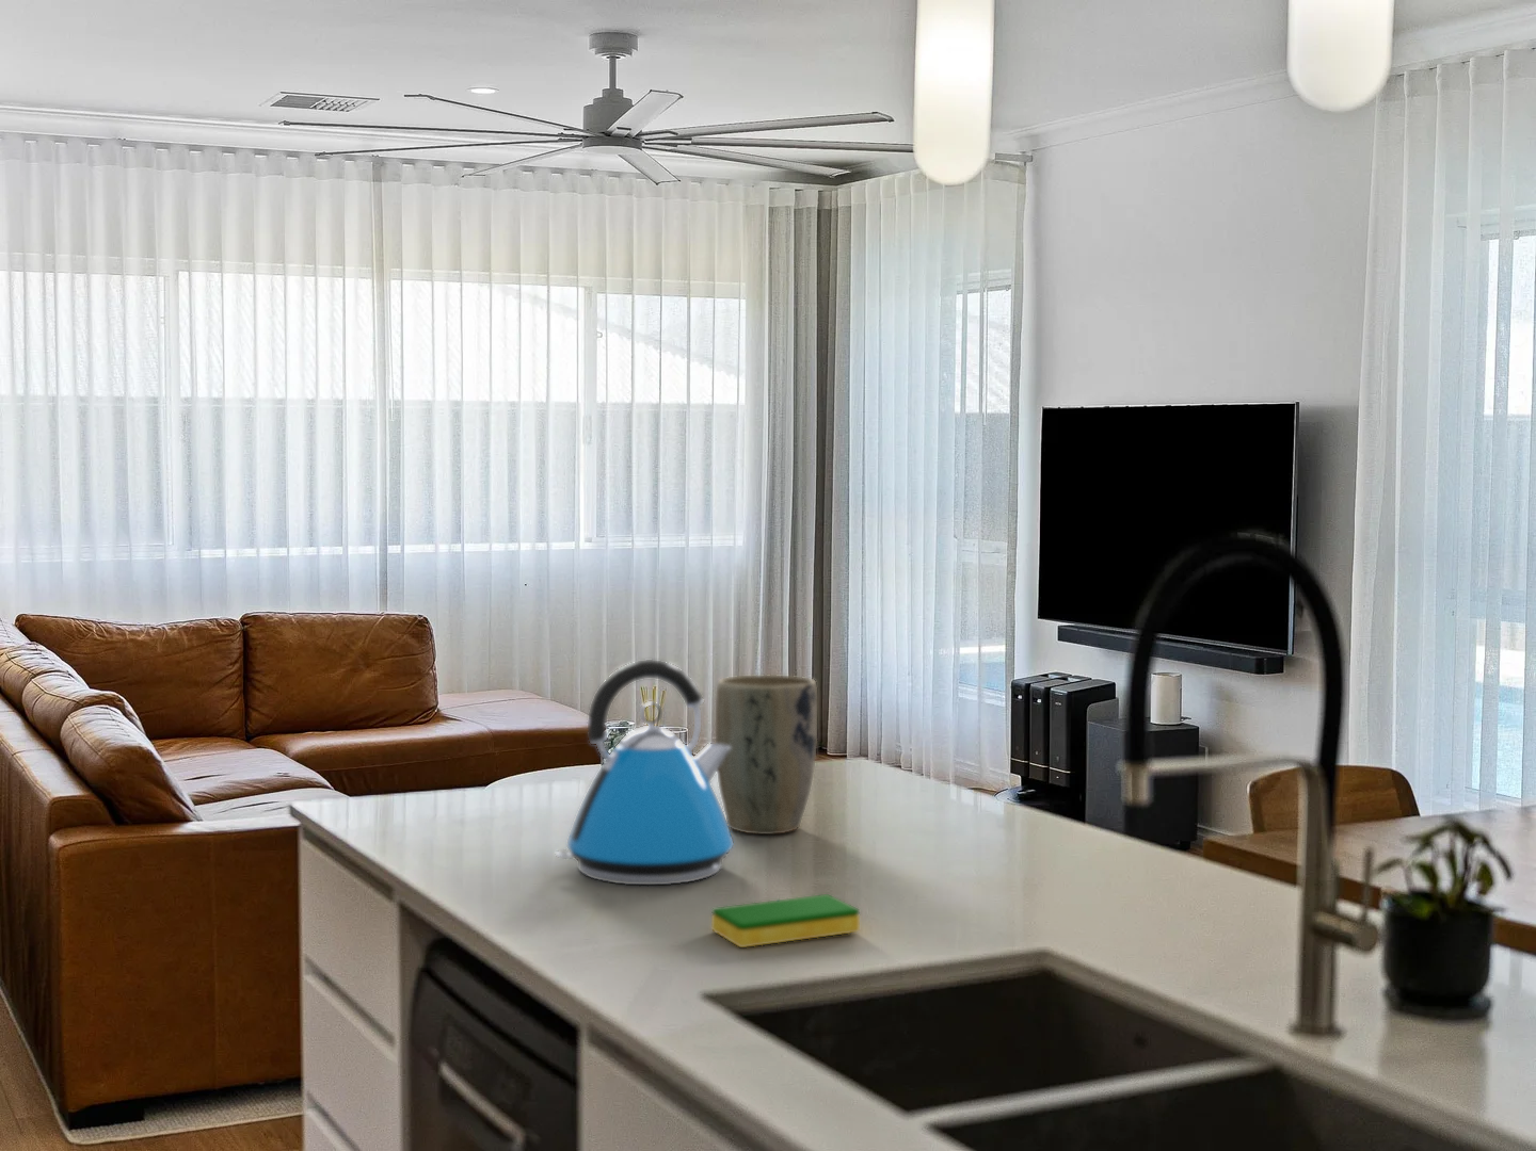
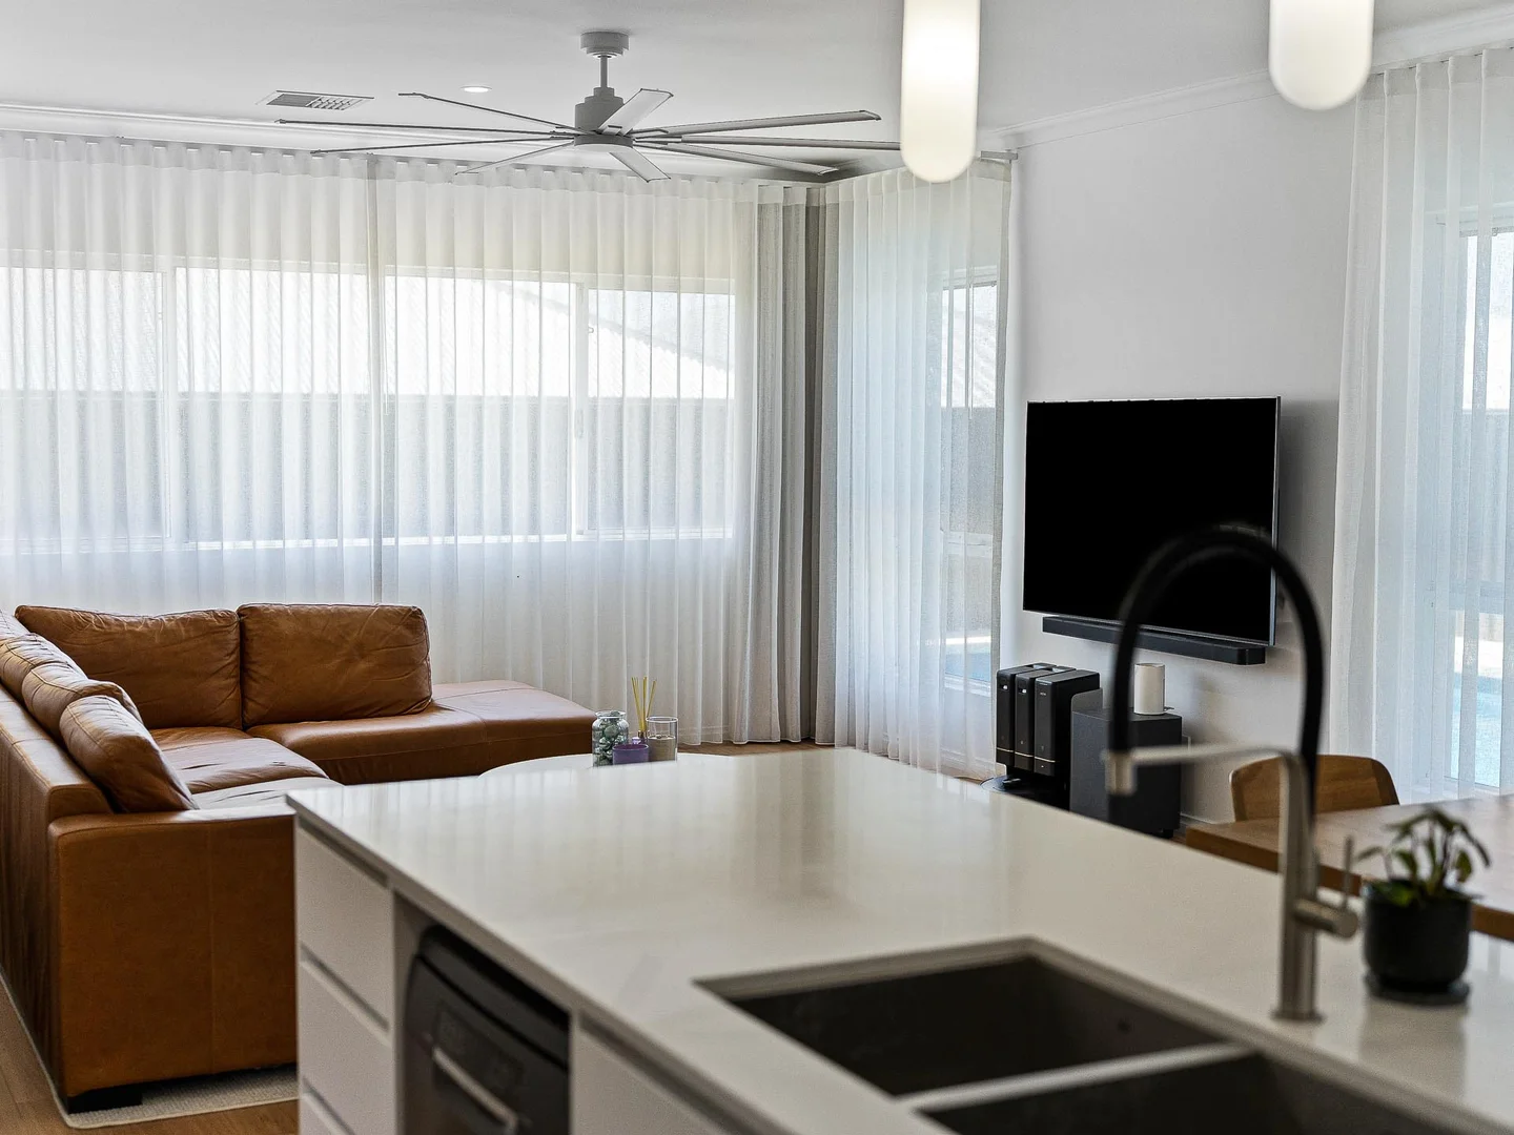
- kettle [555,659,735,886]
- dish sponge [710,893,861,949]
- plant pot [715,673,818,835]
